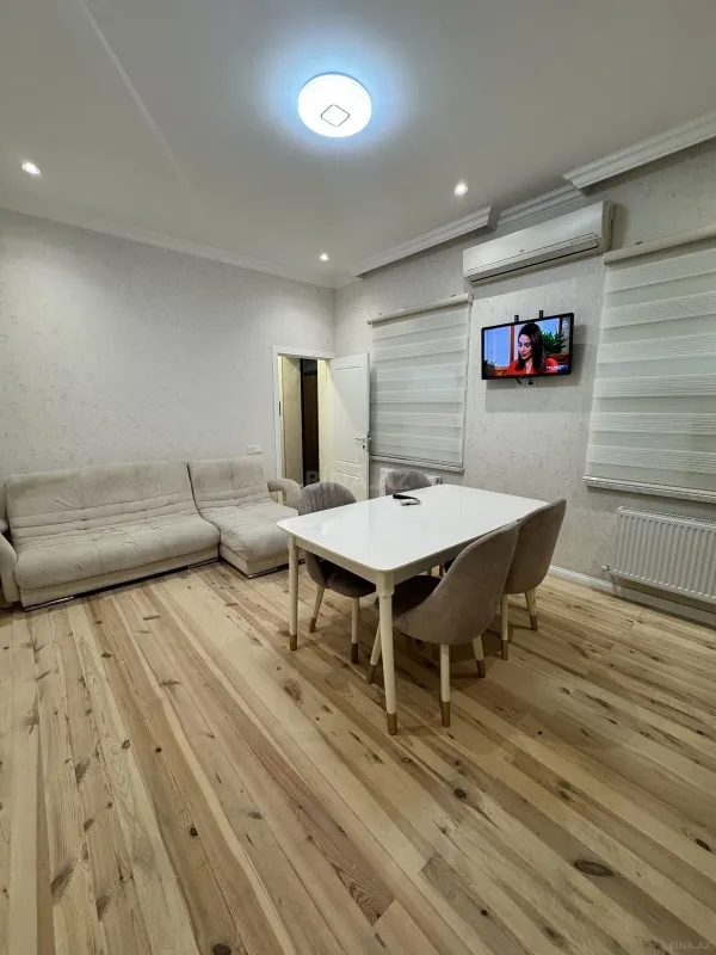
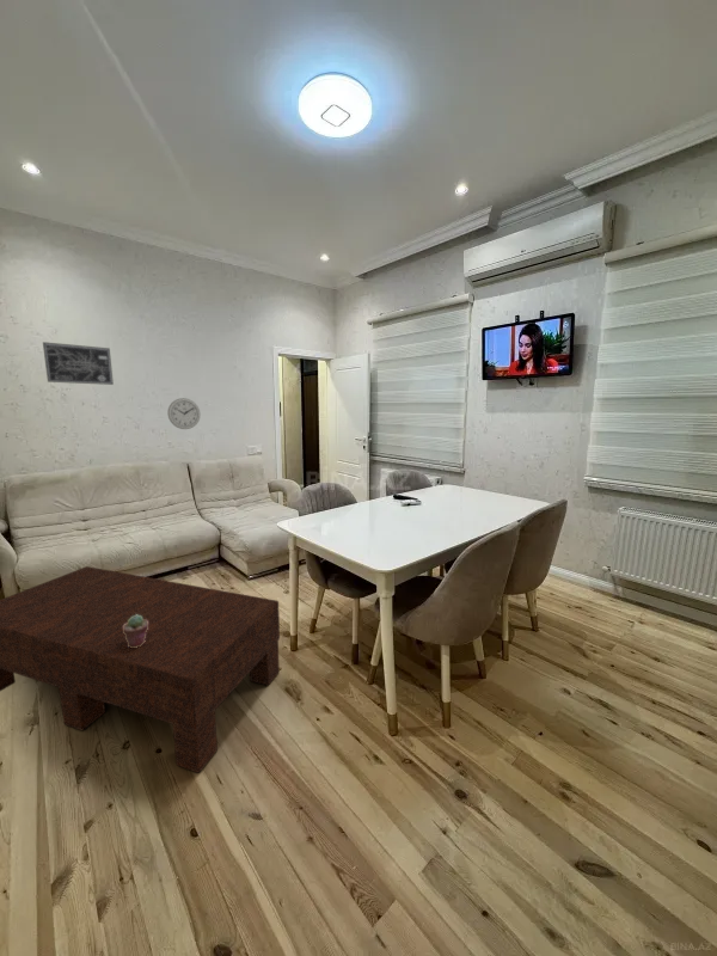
+ potted succulent [123,614,148,648]
+ wall clock [166,397,202,430]
+ coffee table [0,565,281,774]
+ wall art [42,341,115,386]
